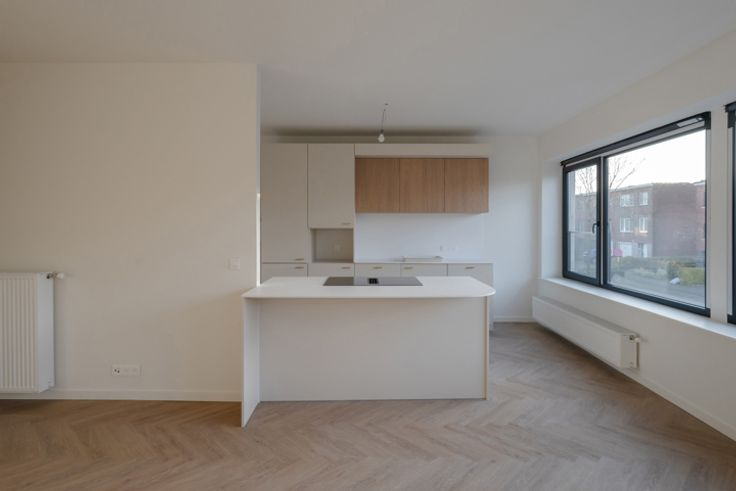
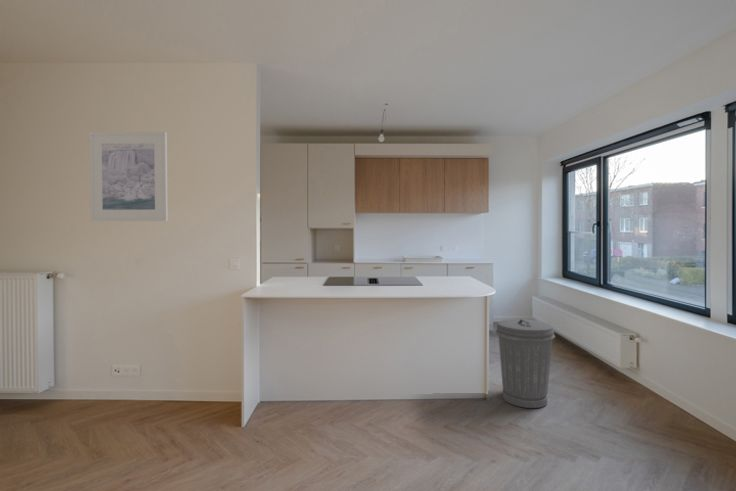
+ trash can [495,318,556,409]
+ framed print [89,131,169,222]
